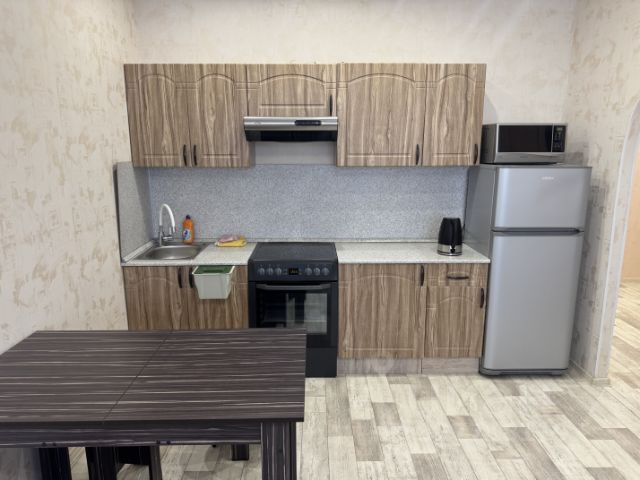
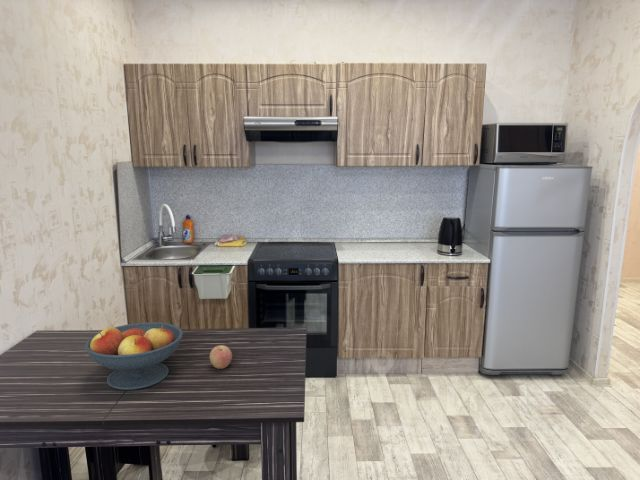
+ fruit bowl [84,321,184,391]
+ apple [209,344,233,370]
